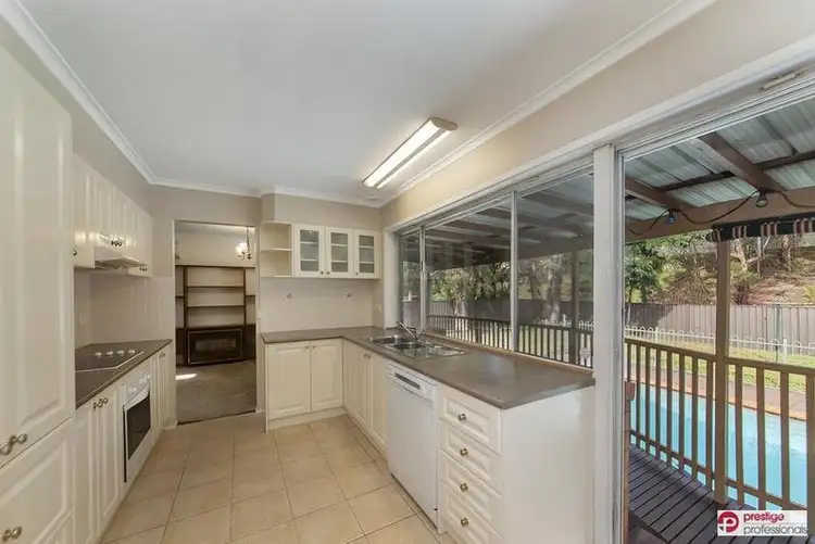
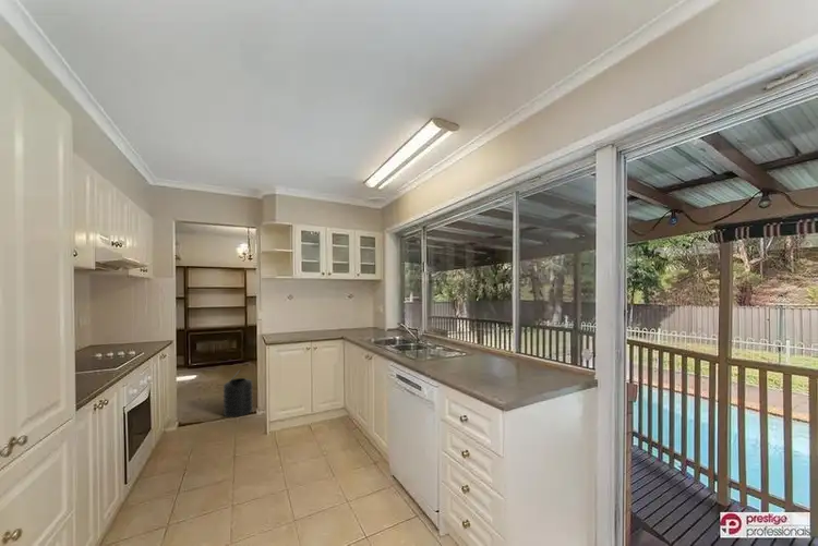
+ trash can [222,368,254,418]
